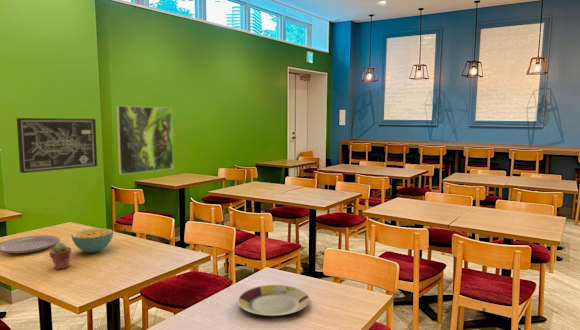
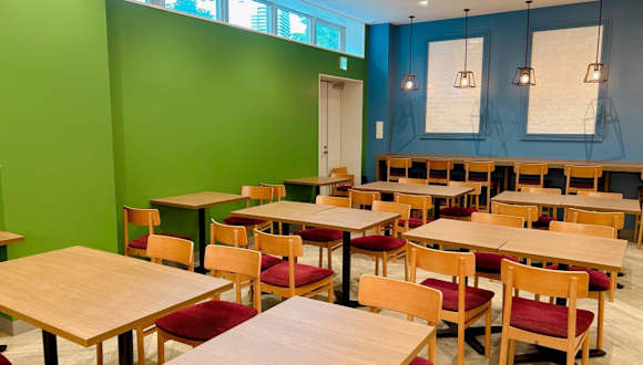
- plate [0,234,61,254]
- potted succulent [48,242,72,270]
- plate [236,284,310,318]
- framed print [115,105,174,176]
- wall art [16,117,98,174]
- cereal bowl [70,227,114,254]
